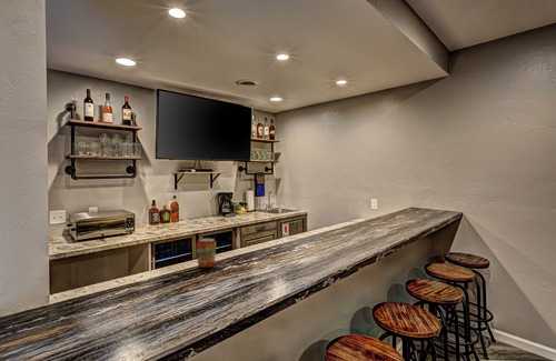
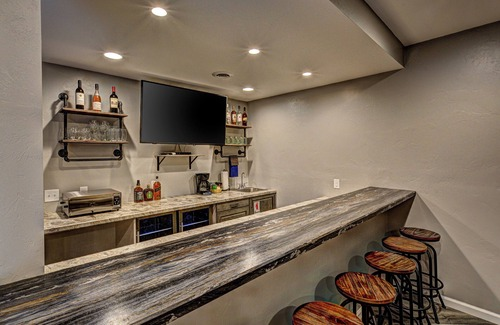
- beverage can [196,238,217,269]
